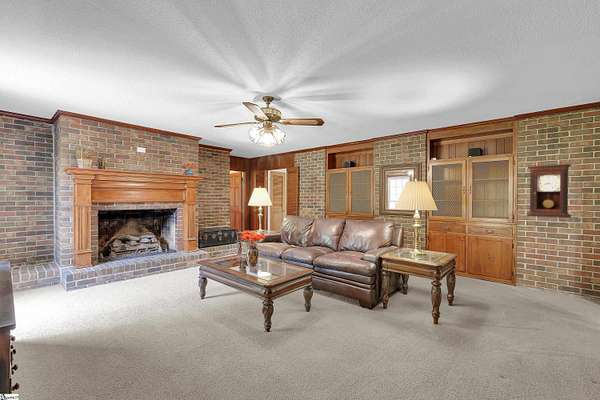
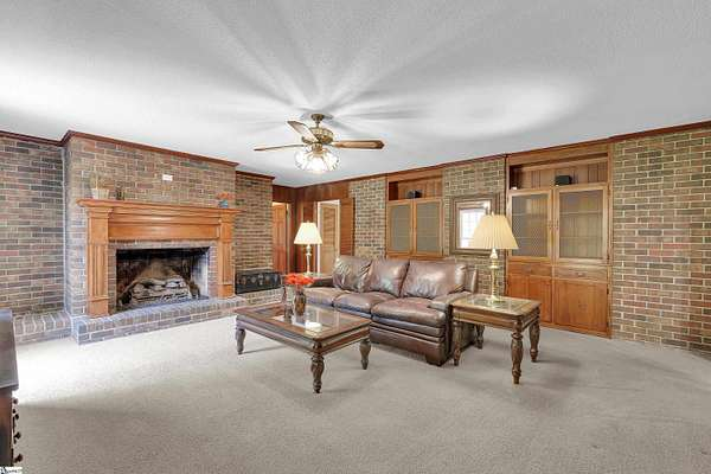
- pendulum clock [526,163,572,219]
